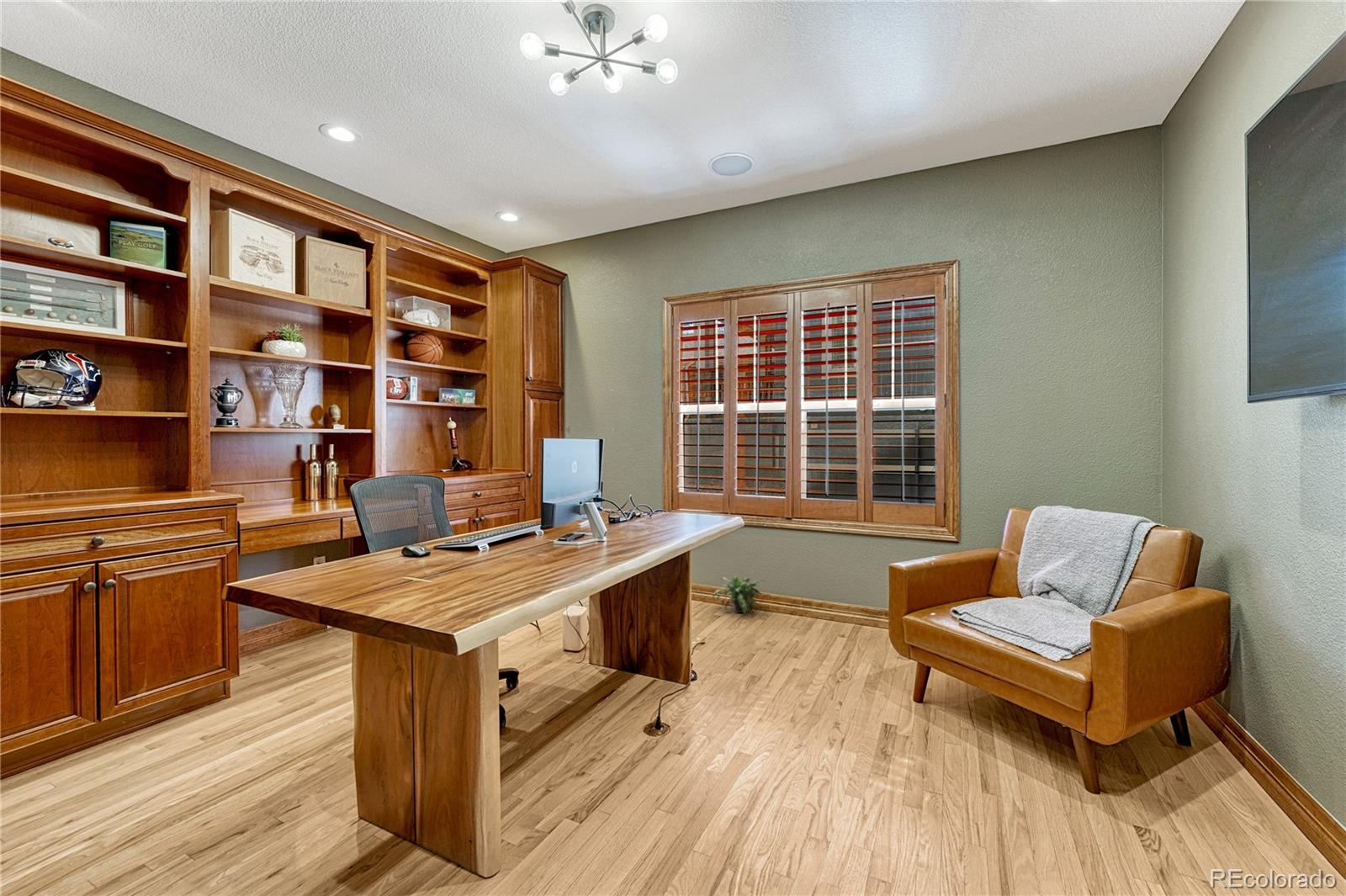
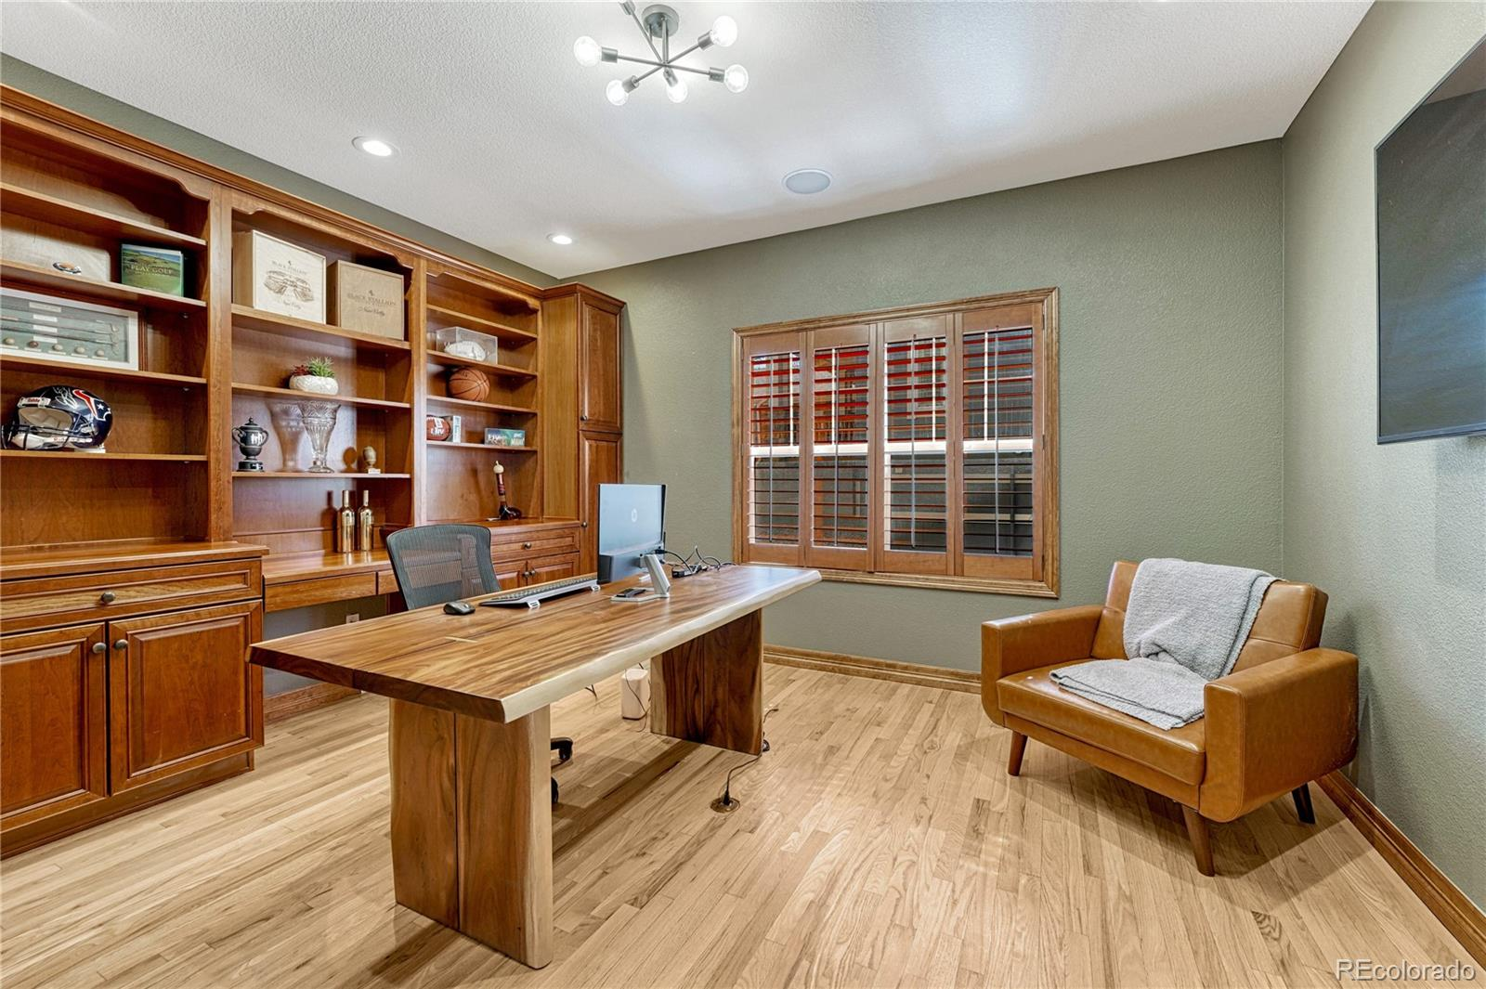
- potted plant [712,575,766,617]
